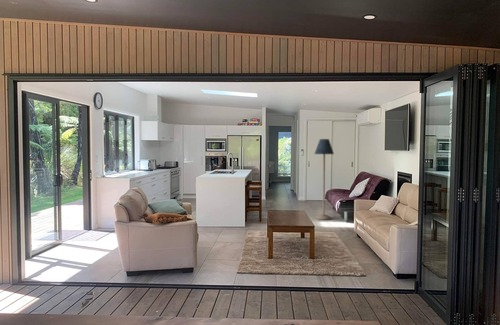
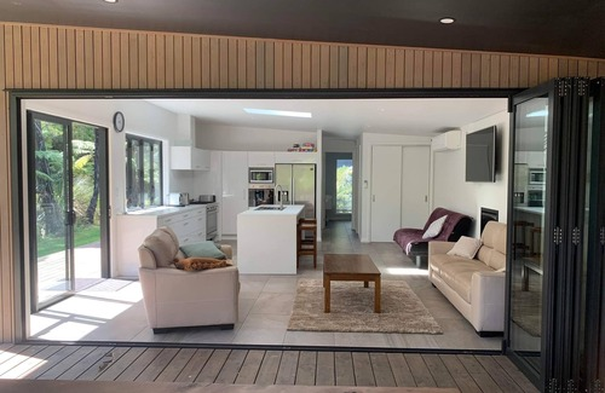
- floor lamp [314,138,335,221]
